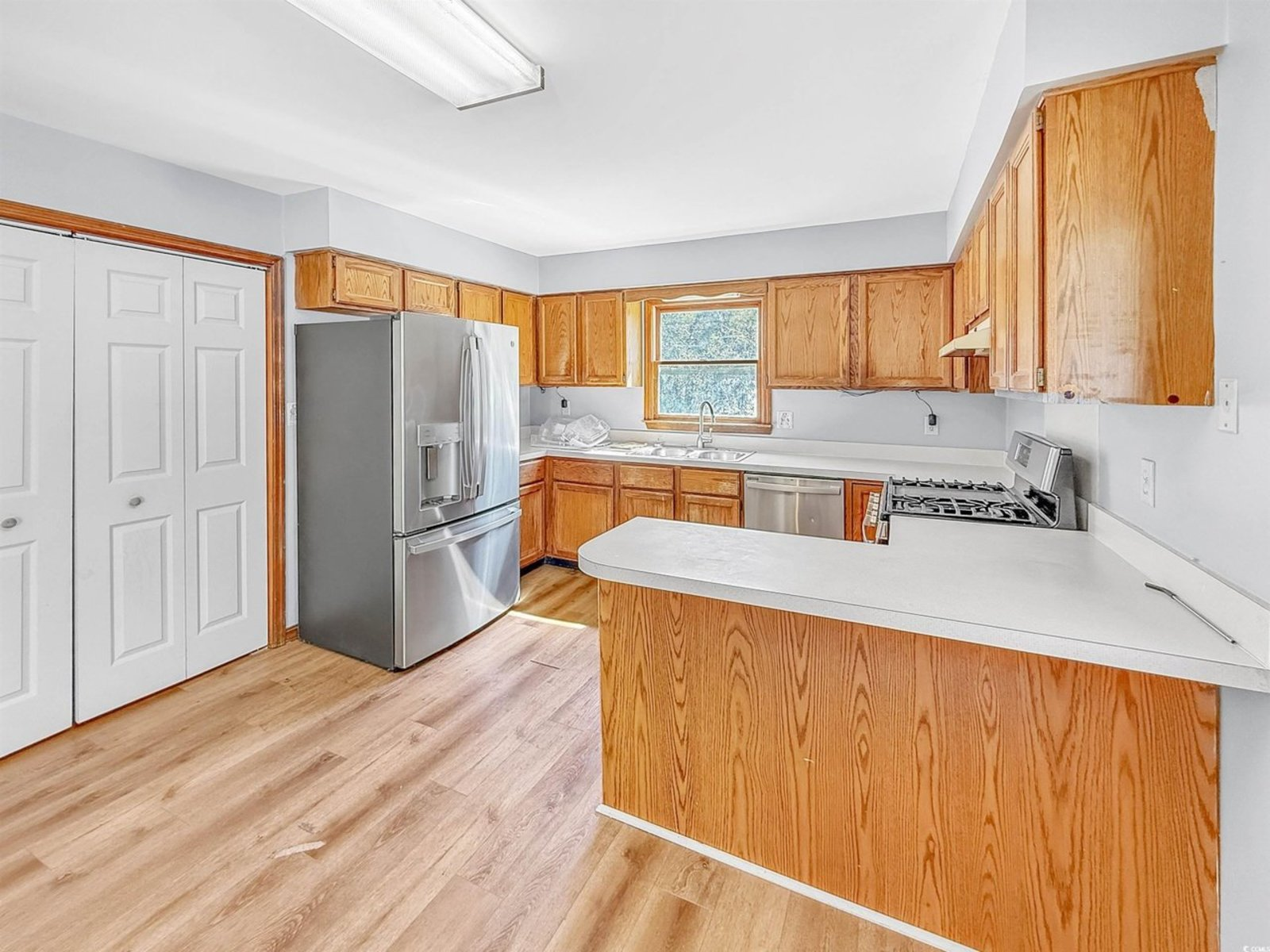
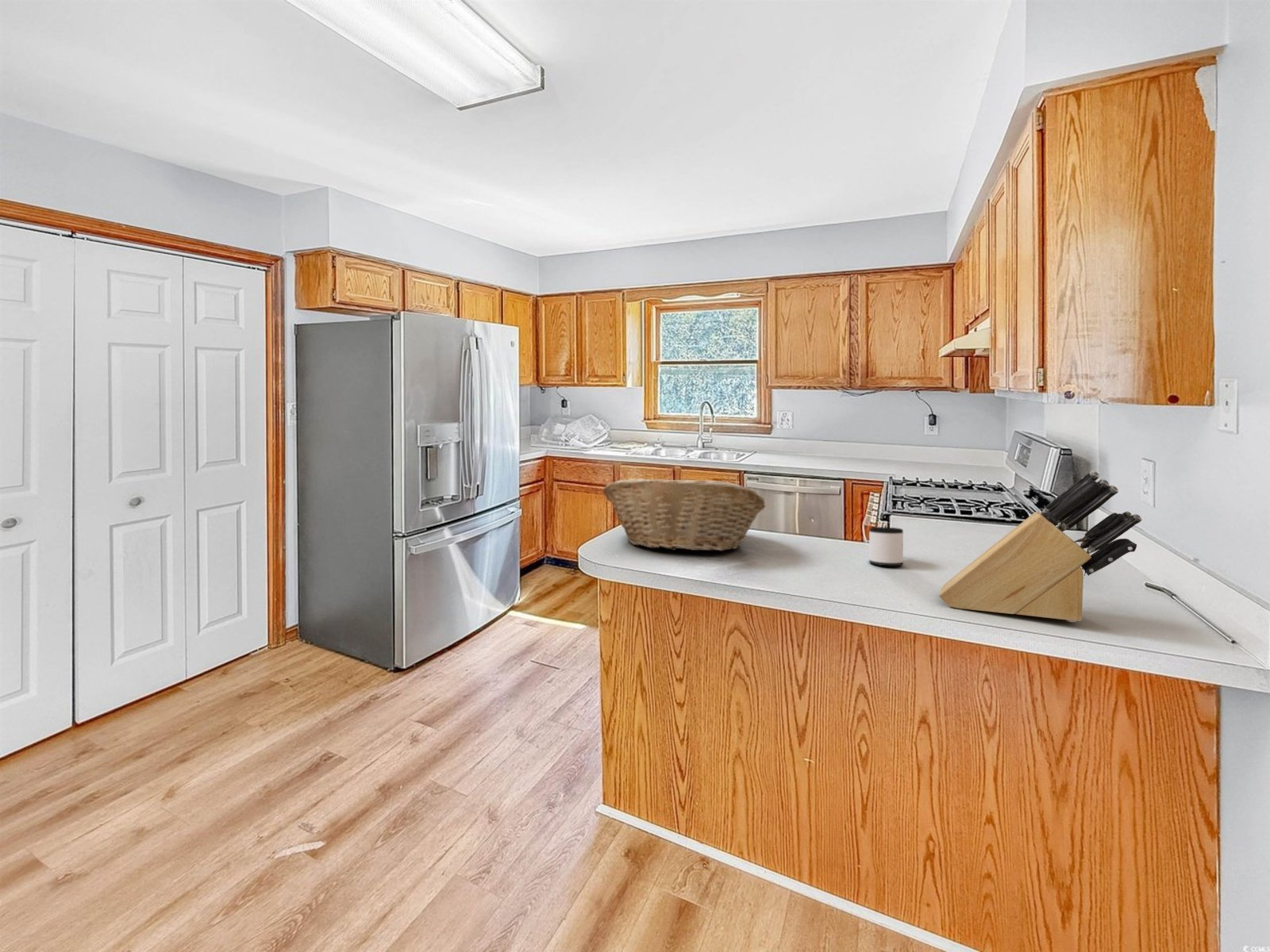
+ knife block [938,470,1142,623]
+ mug [868,526,904,566]
+ fruit basket [602,478,767,551]
